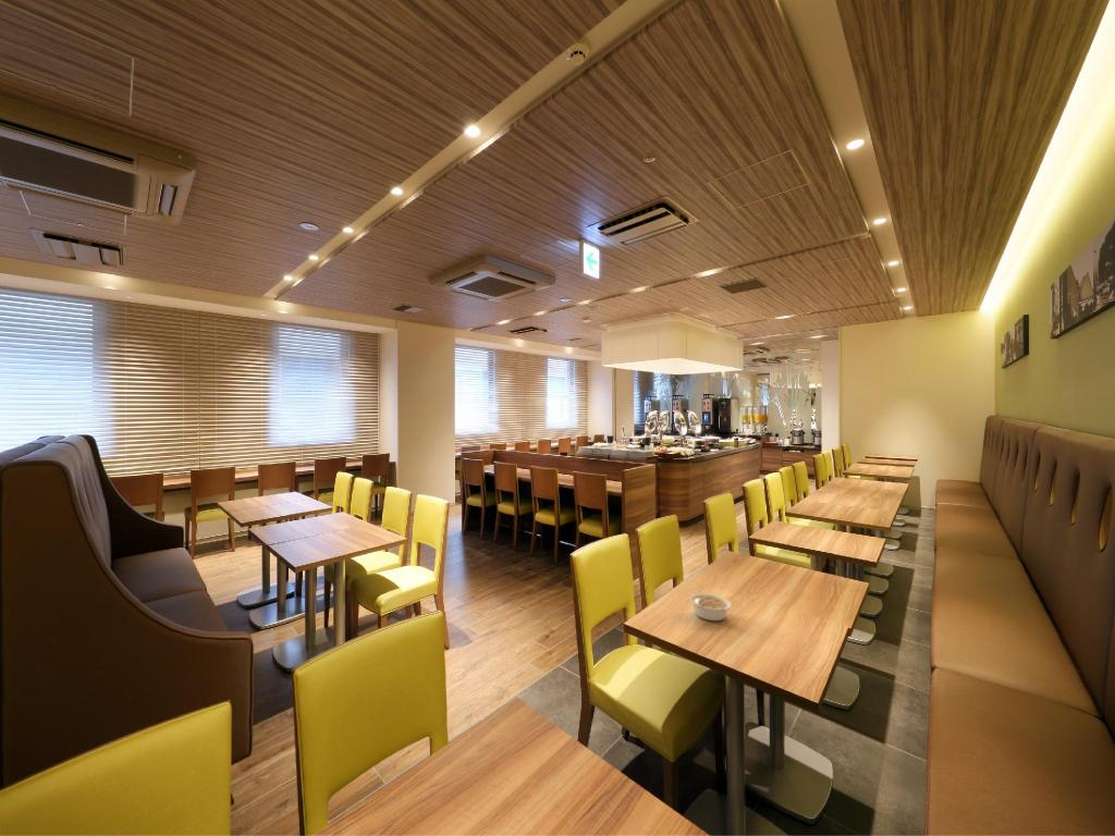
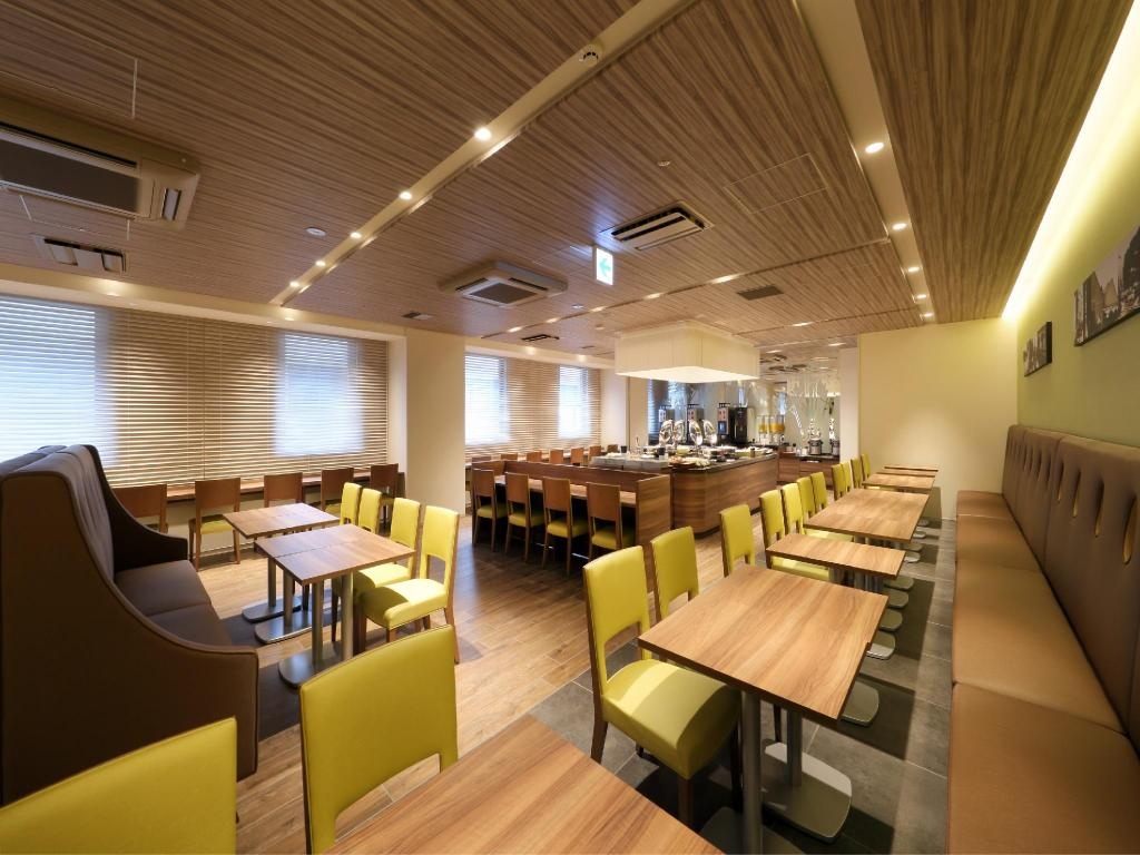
- legume [688,592,733,622]
